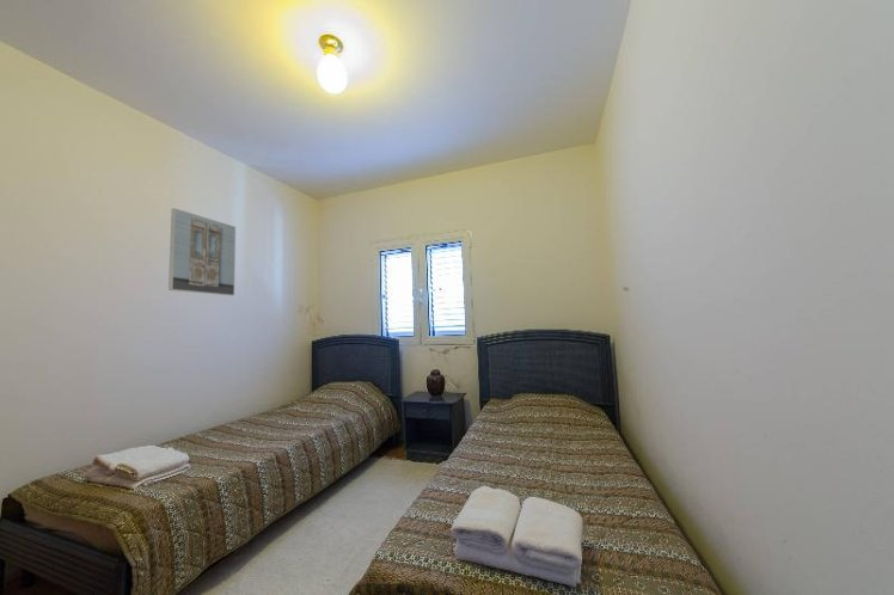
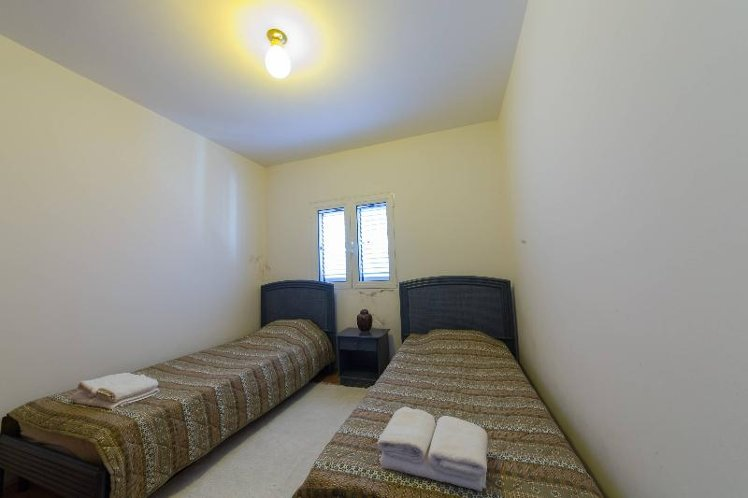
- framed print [167,207,237,296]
